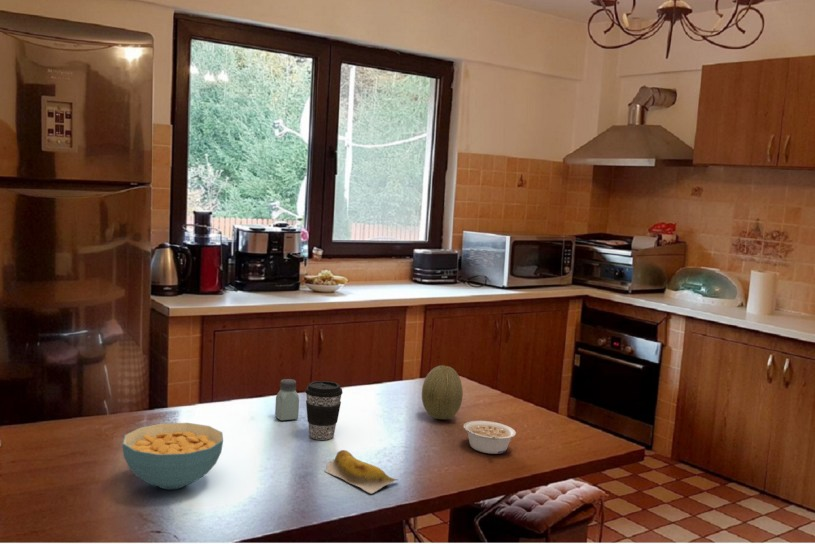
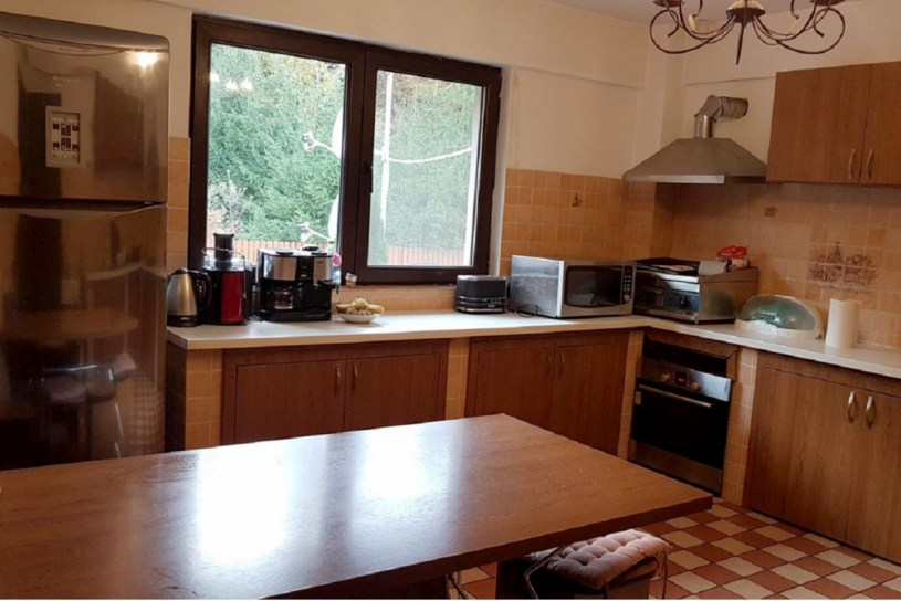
- saltshaker [274,378,300,422]
- fruit [421,365,464,420]
- legume [462,420,517,455]
- banana [324,449,398,494]
- cereal bowl [121,422,224,490]
- coffee cup [304,380,343,441]
